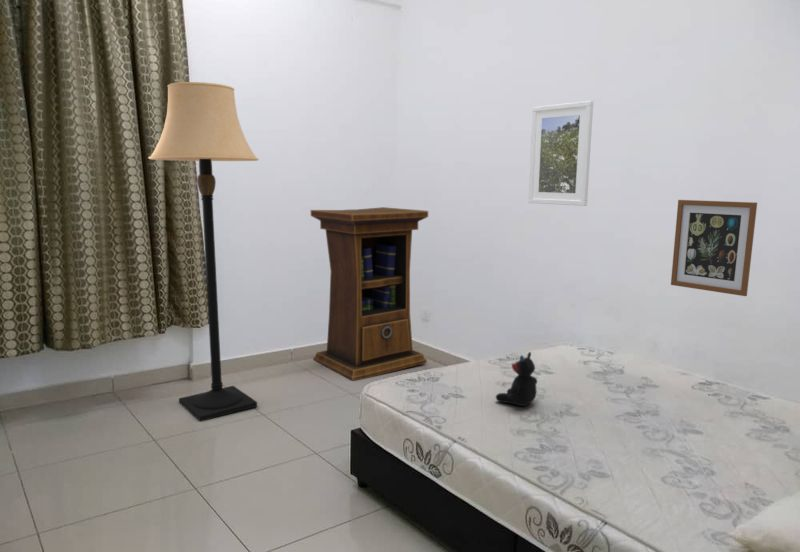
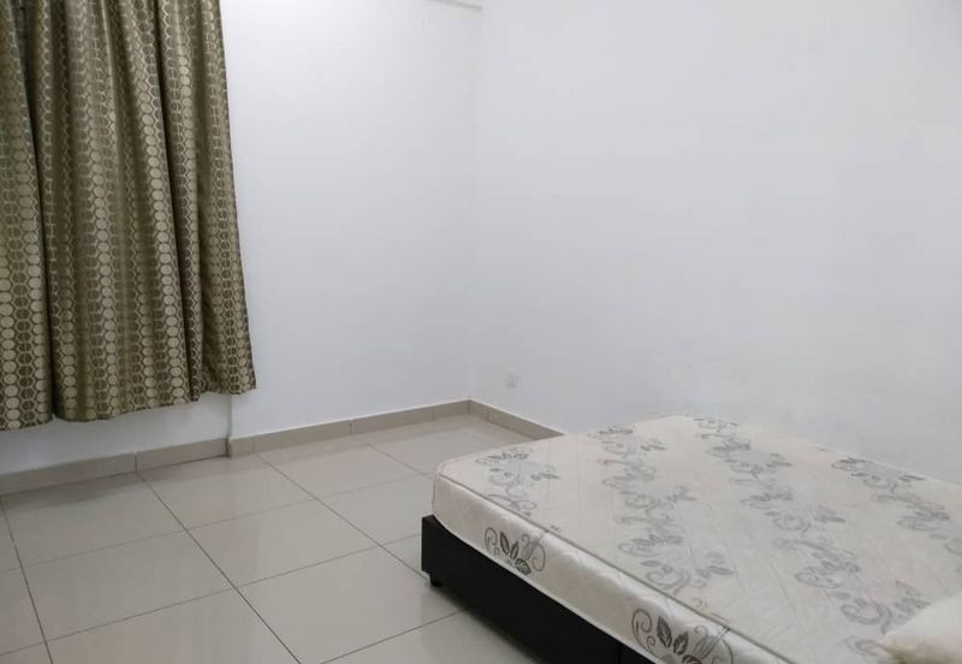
- teddy bear [495,351,538,407]
- cabinet [310,206,429,382]
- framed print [528,100,594,207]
- wall art [670,199,758,297]
- lamp [147,81,260,422]
